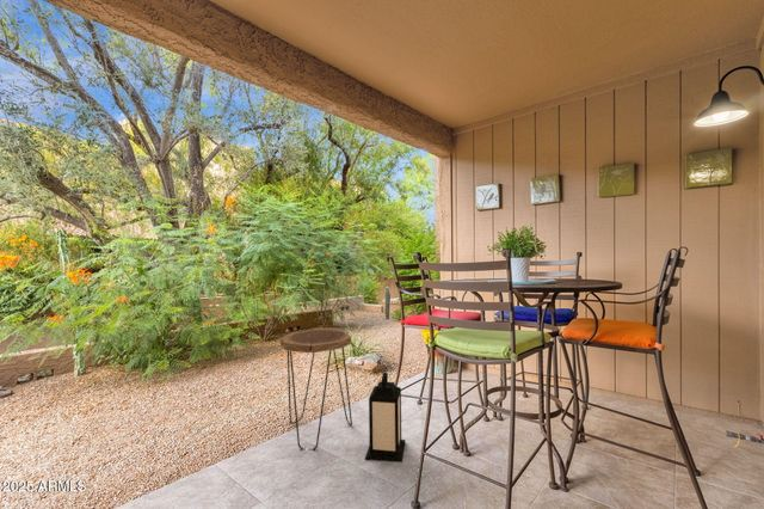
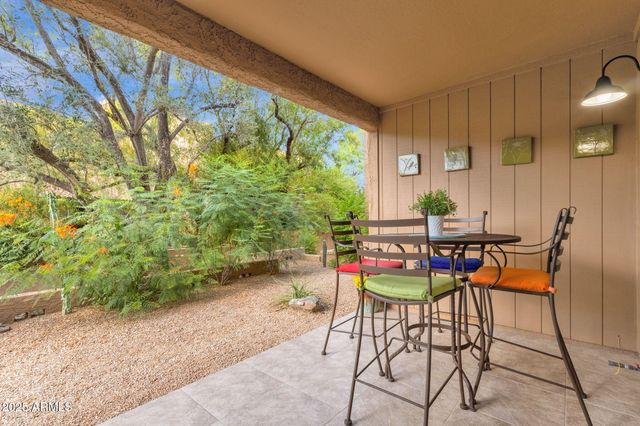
- side table [279,326,353,452]
- lantern [364,372,407,464]
